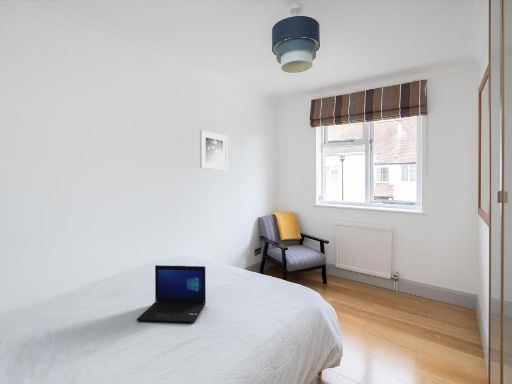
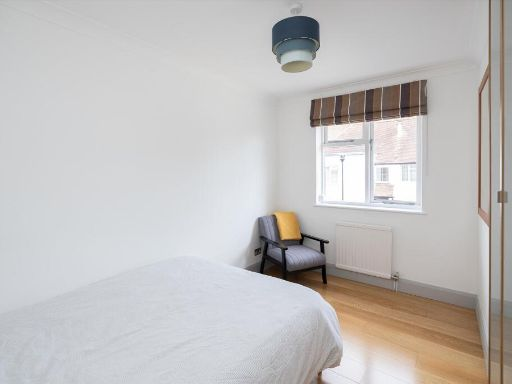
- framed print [199,129,228,171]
- laptop [136,264,207,324]
